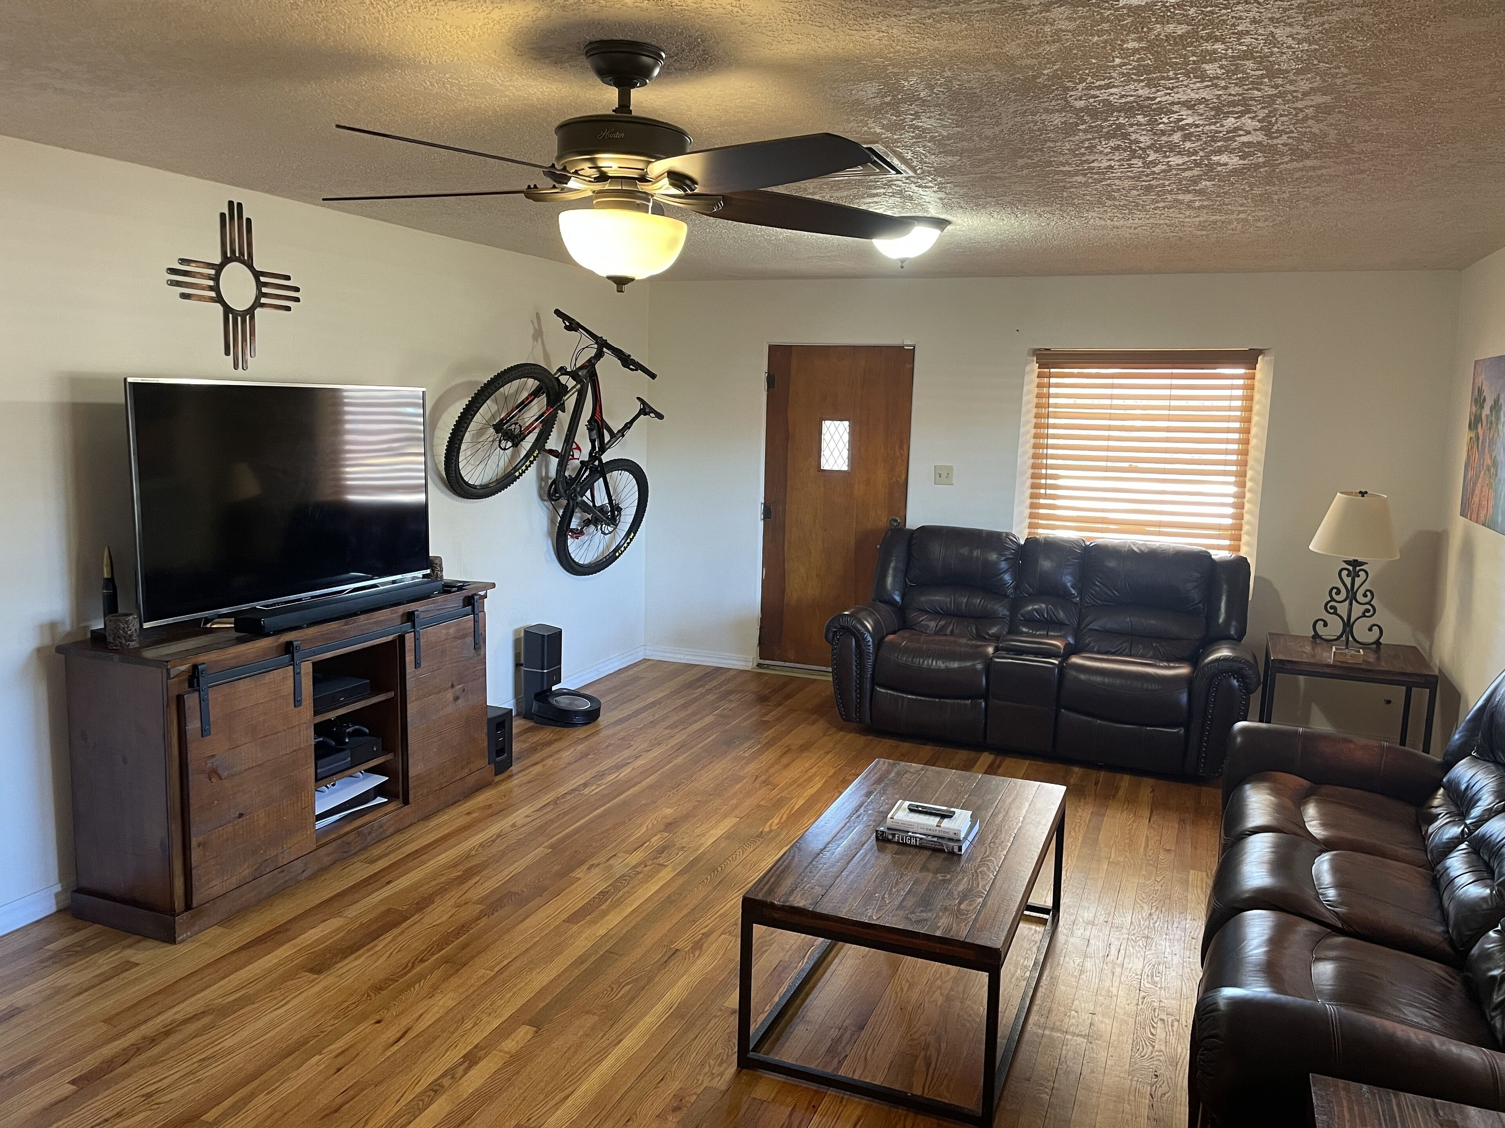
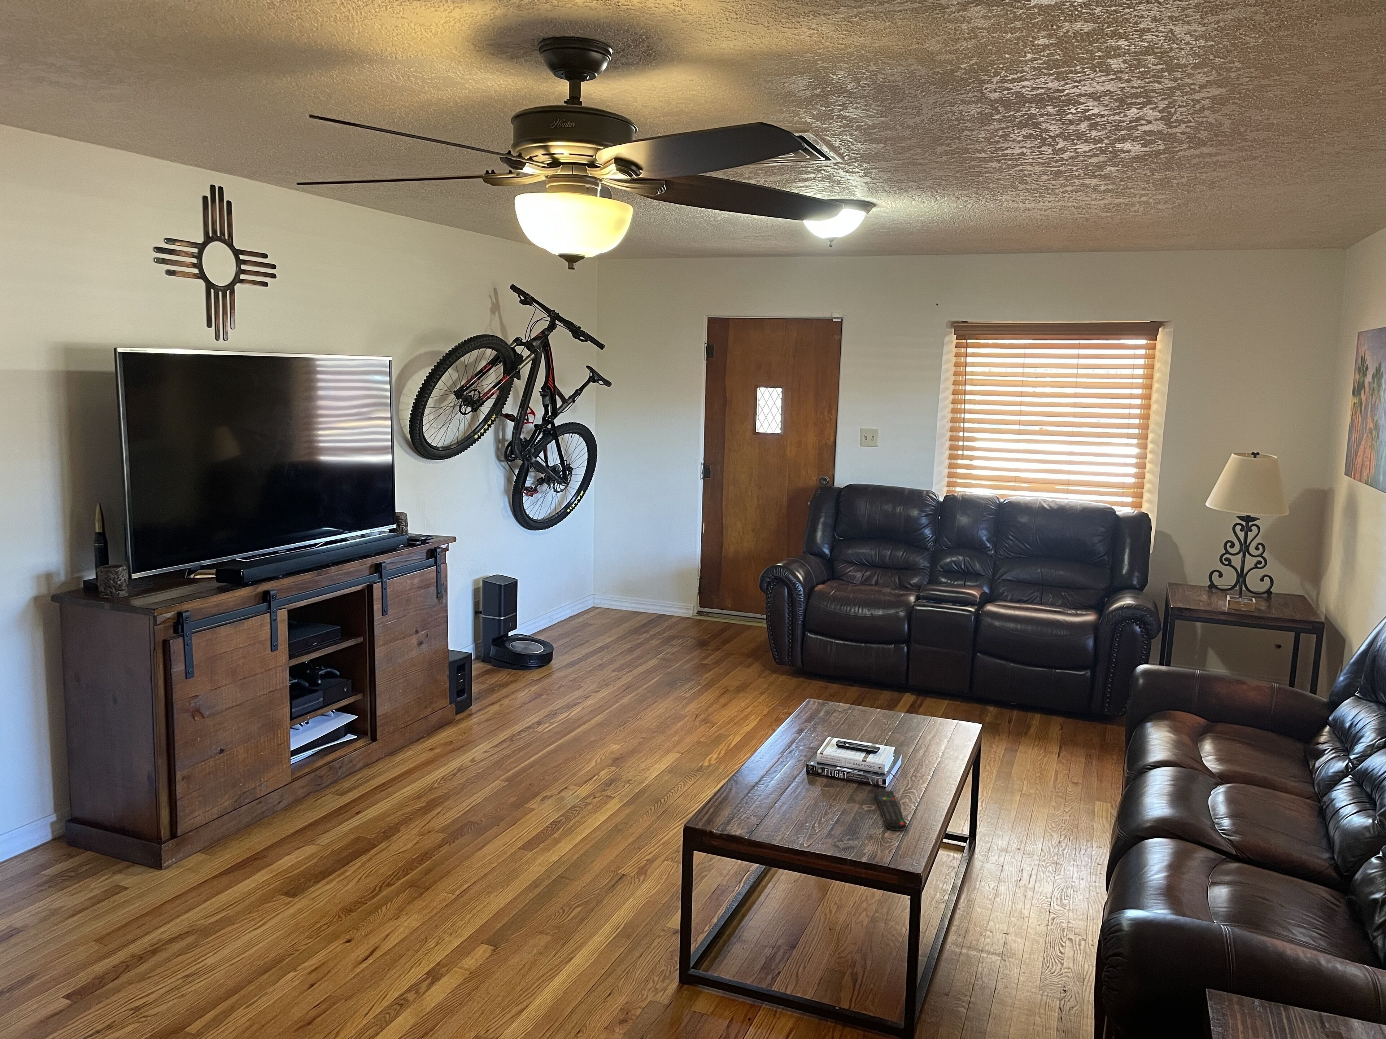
+ remote control [874,790,907,832]
